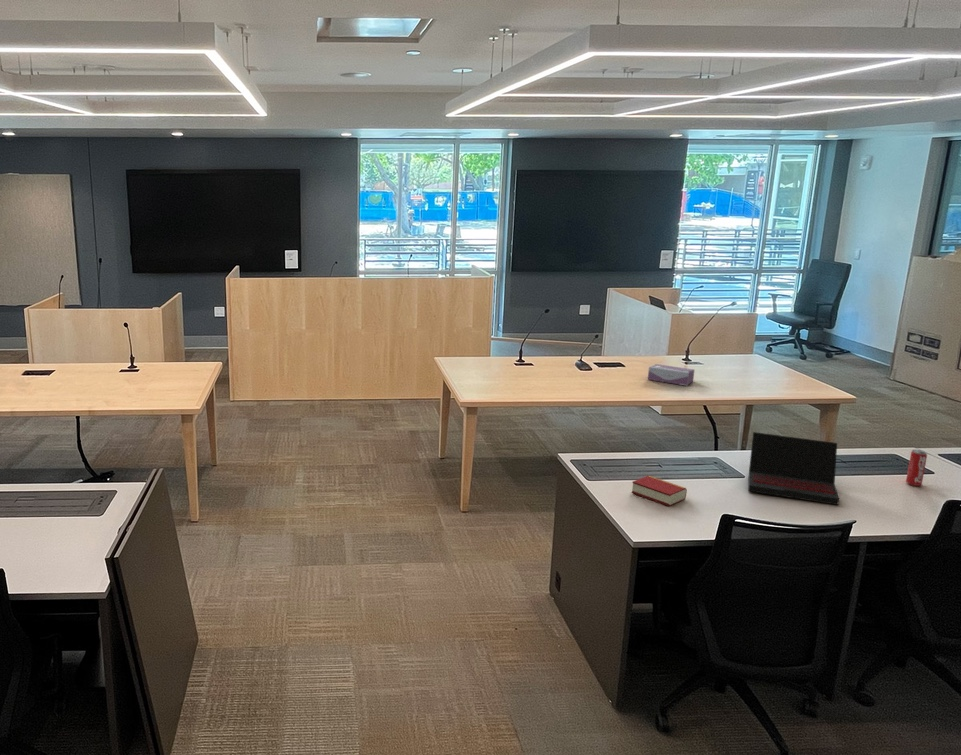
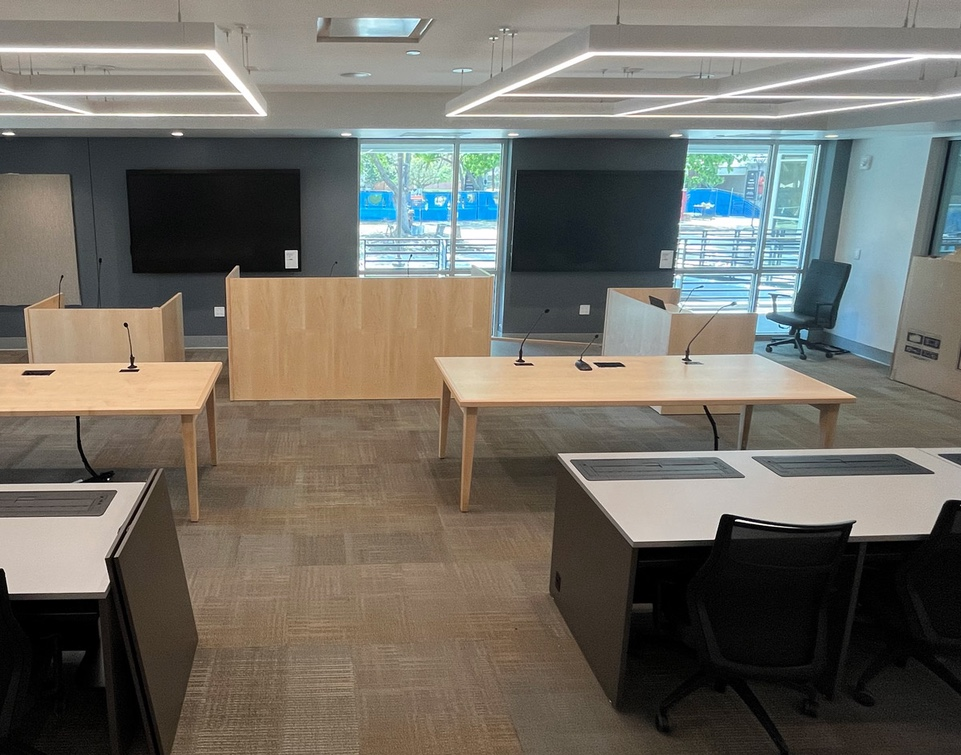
- book [630,475,688,507]
- laptop [747,431,840,506]
- tissue box [647,363,695,386]
- beverage can [905,449,928,487]
